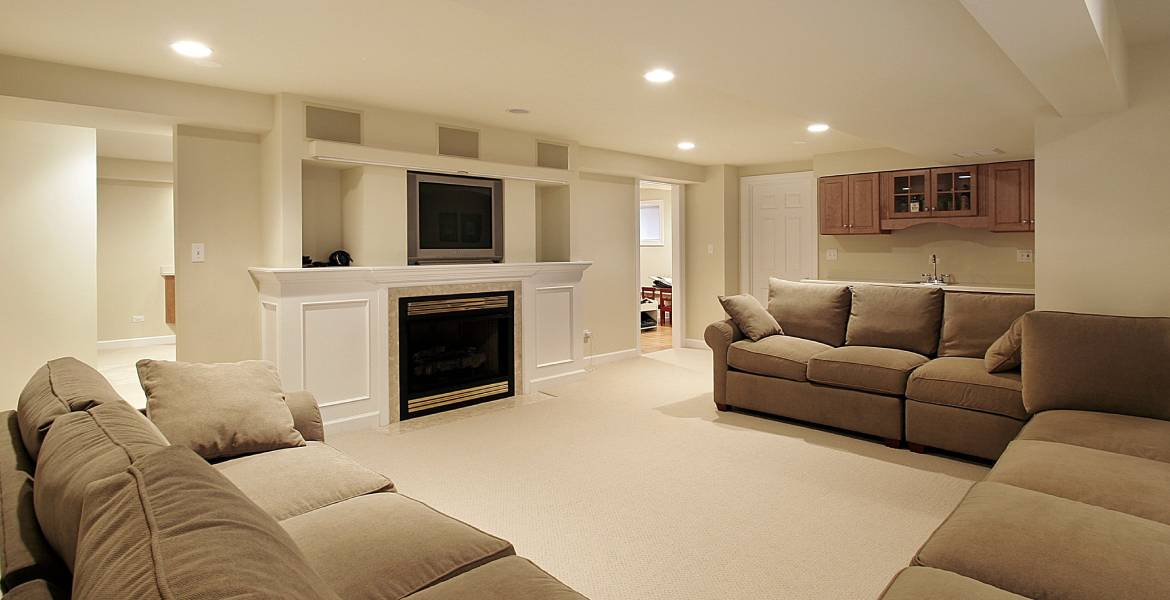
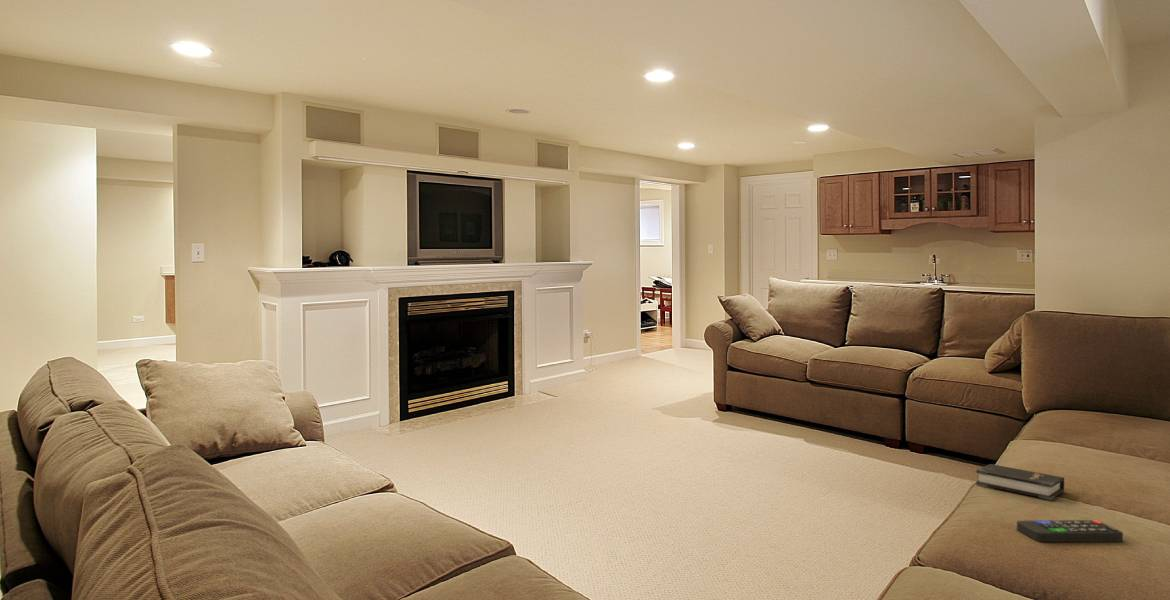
+ remote control [1016,519,1124,543]
+ hardback book [975,463,1065,501]
